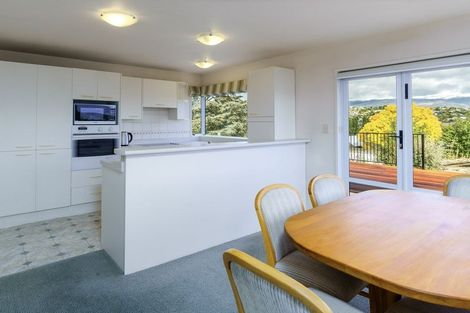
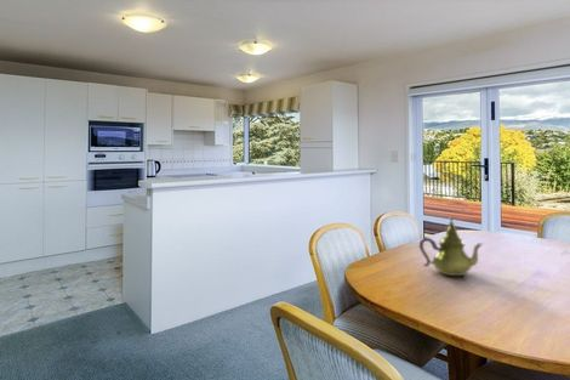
+ teapot [418,216,484,277]
